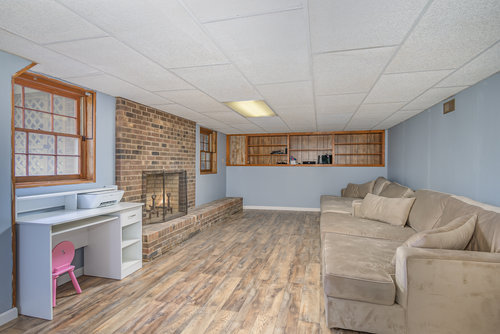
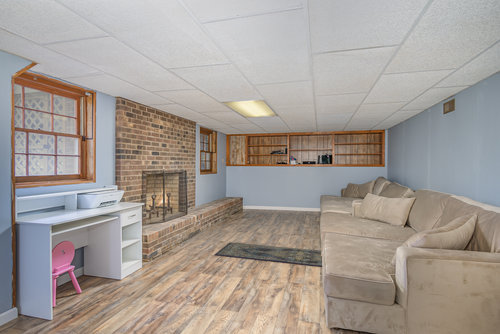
+ rug [214,241,323,268]
